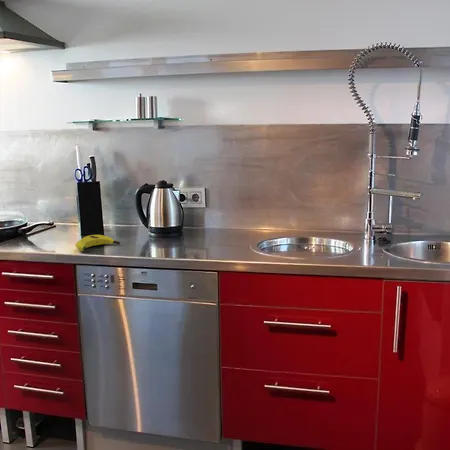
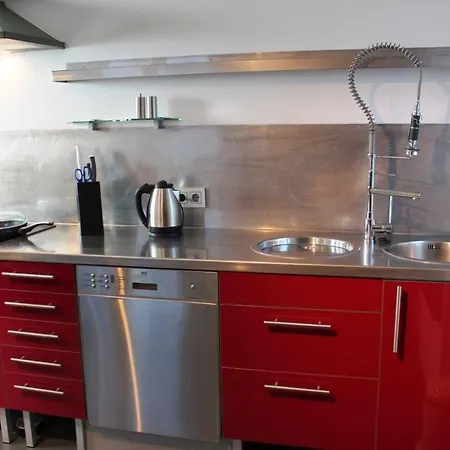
- banana [74,234,121,252]
